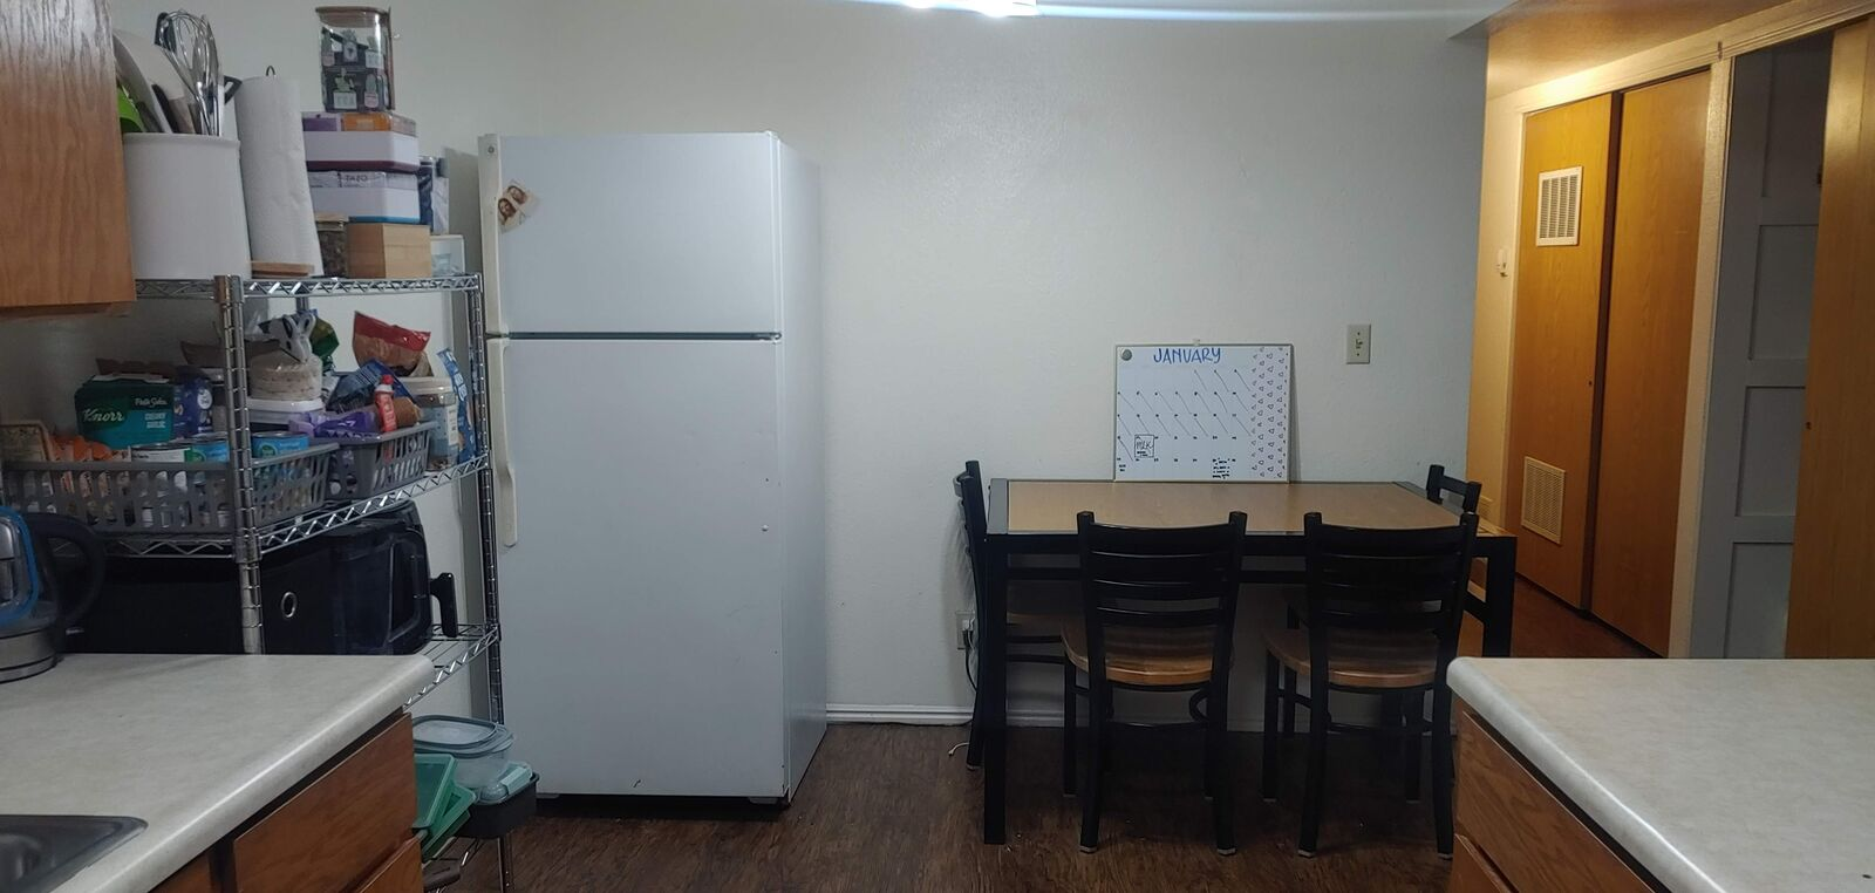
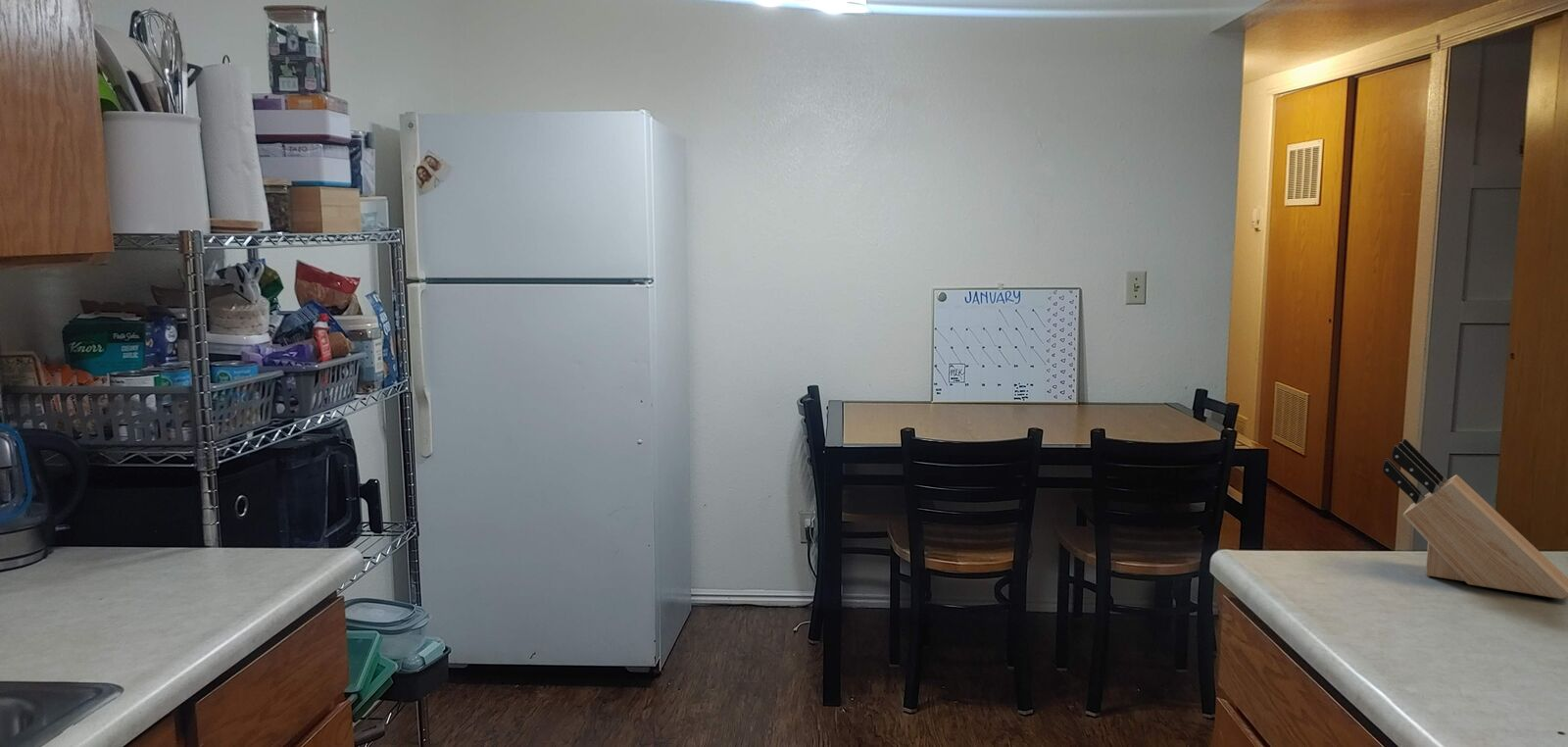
+ knife block [1382,438,1568,600]
